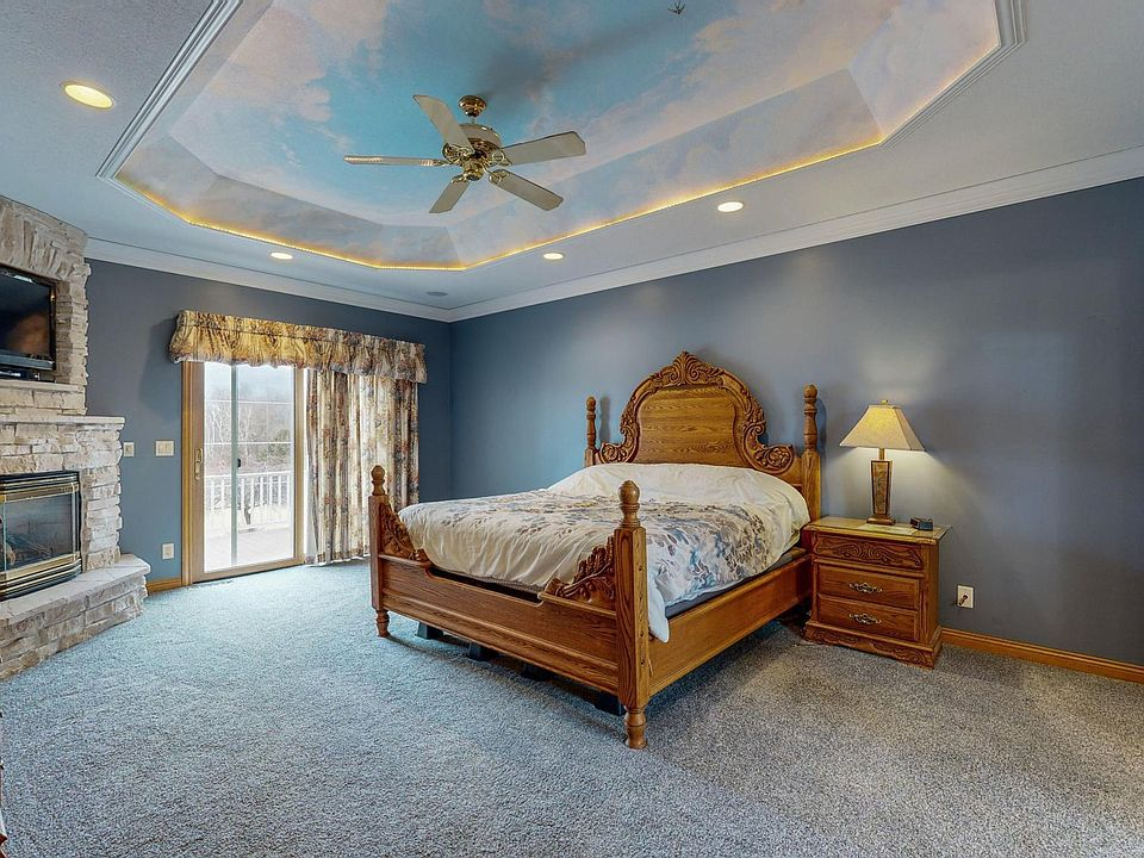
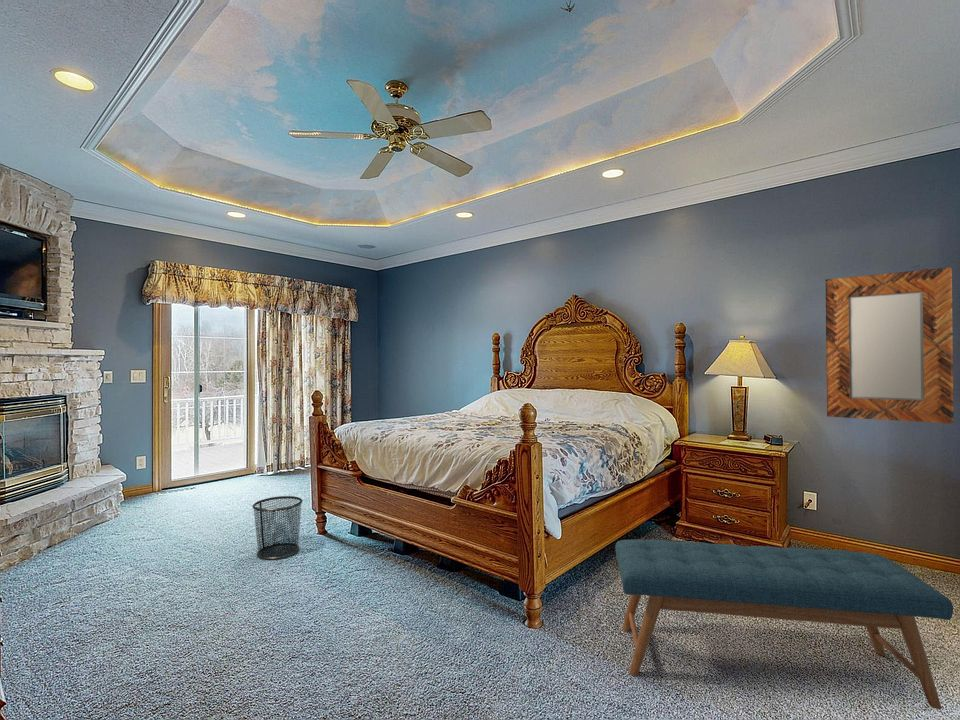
+ home mirror [825,266,955,425]
+ bench [614,538,954,710]
+ waste bin [251,495,304,561]
